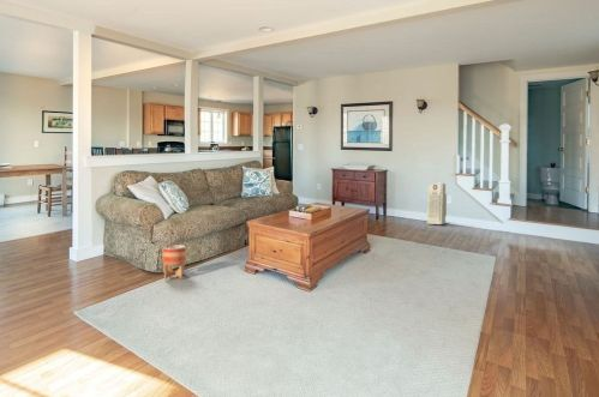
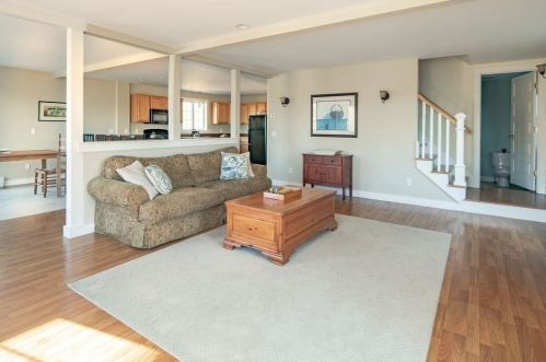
- air purifier [426,182,448,225]
- planter [162,245,187,281]
